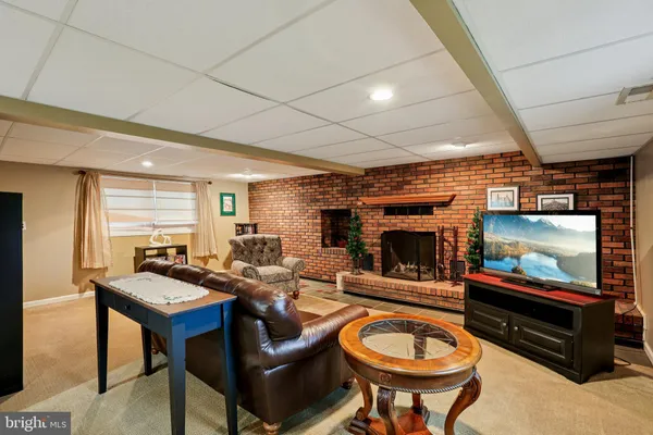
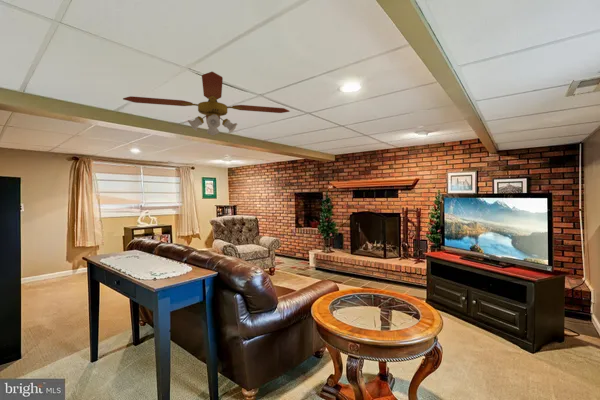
+ ceiling fan [122,71,291,136]
